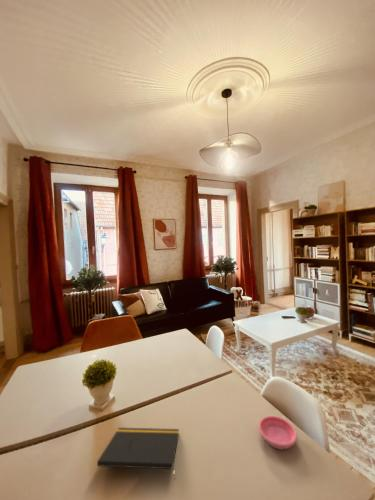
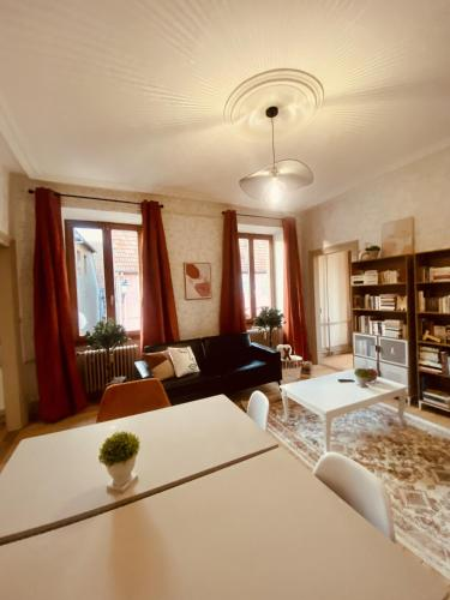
- notepad [96,427,180,479]
- saucer [258,415,298,451]
